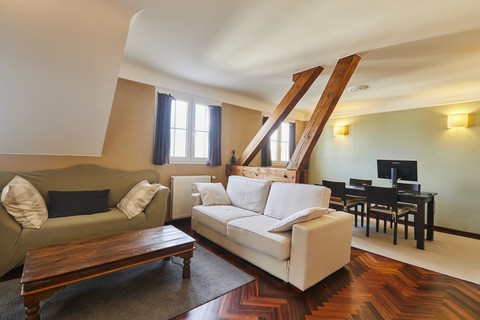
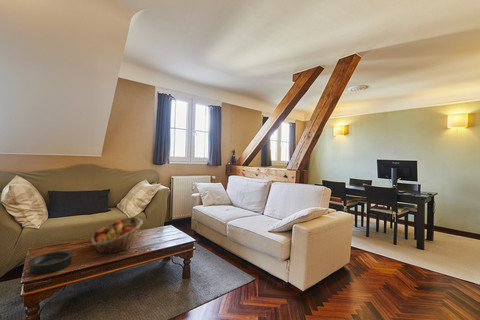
+ fruit basket [90,216,144,254]
+ bowl [27,250,74,275]
